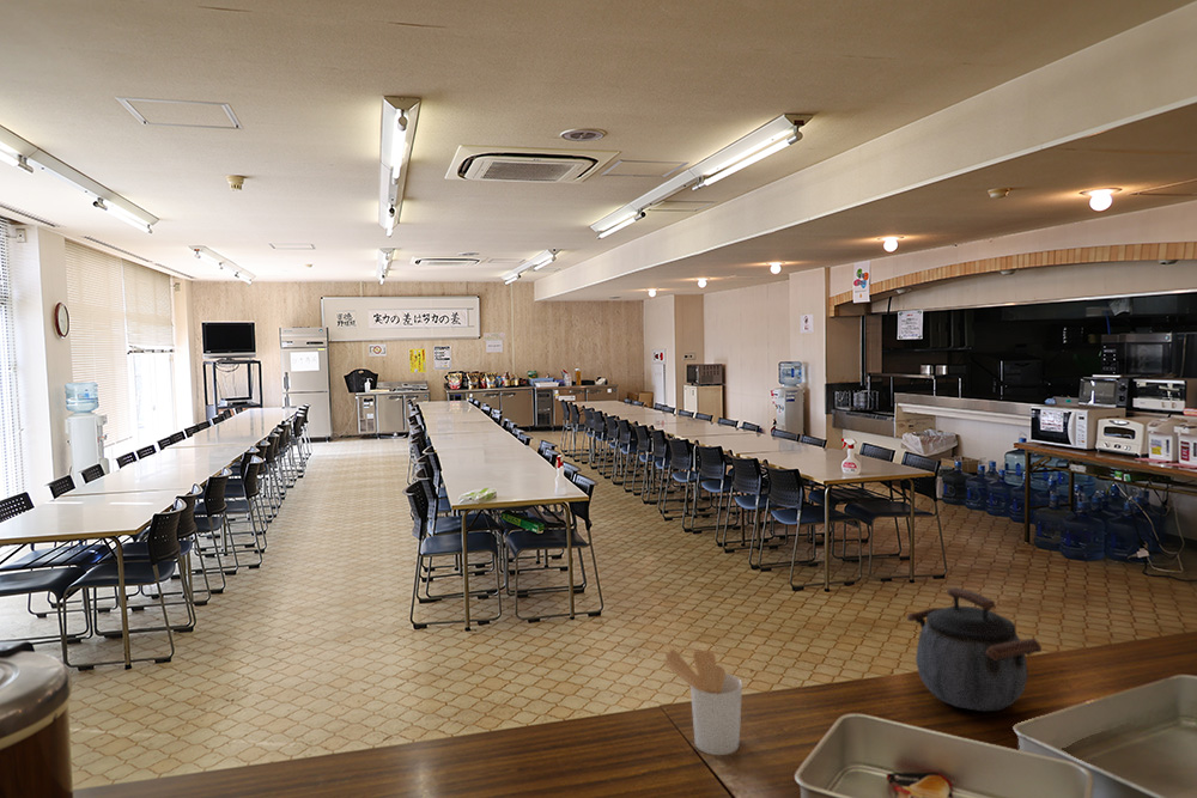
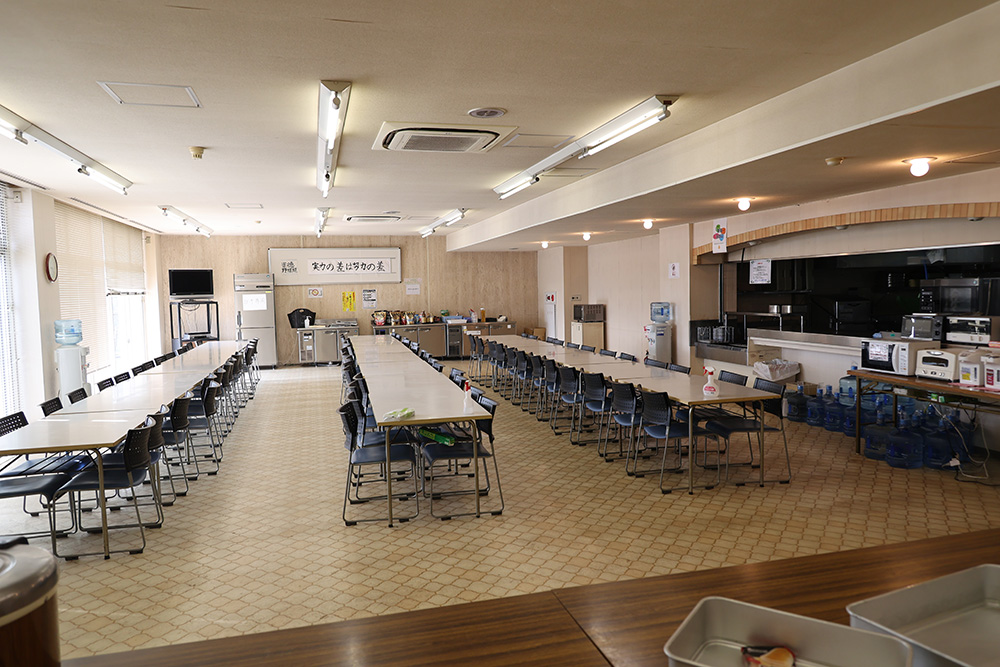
- utensil holder [662,648,743,756]
- kettle [906,586,1043,712]
